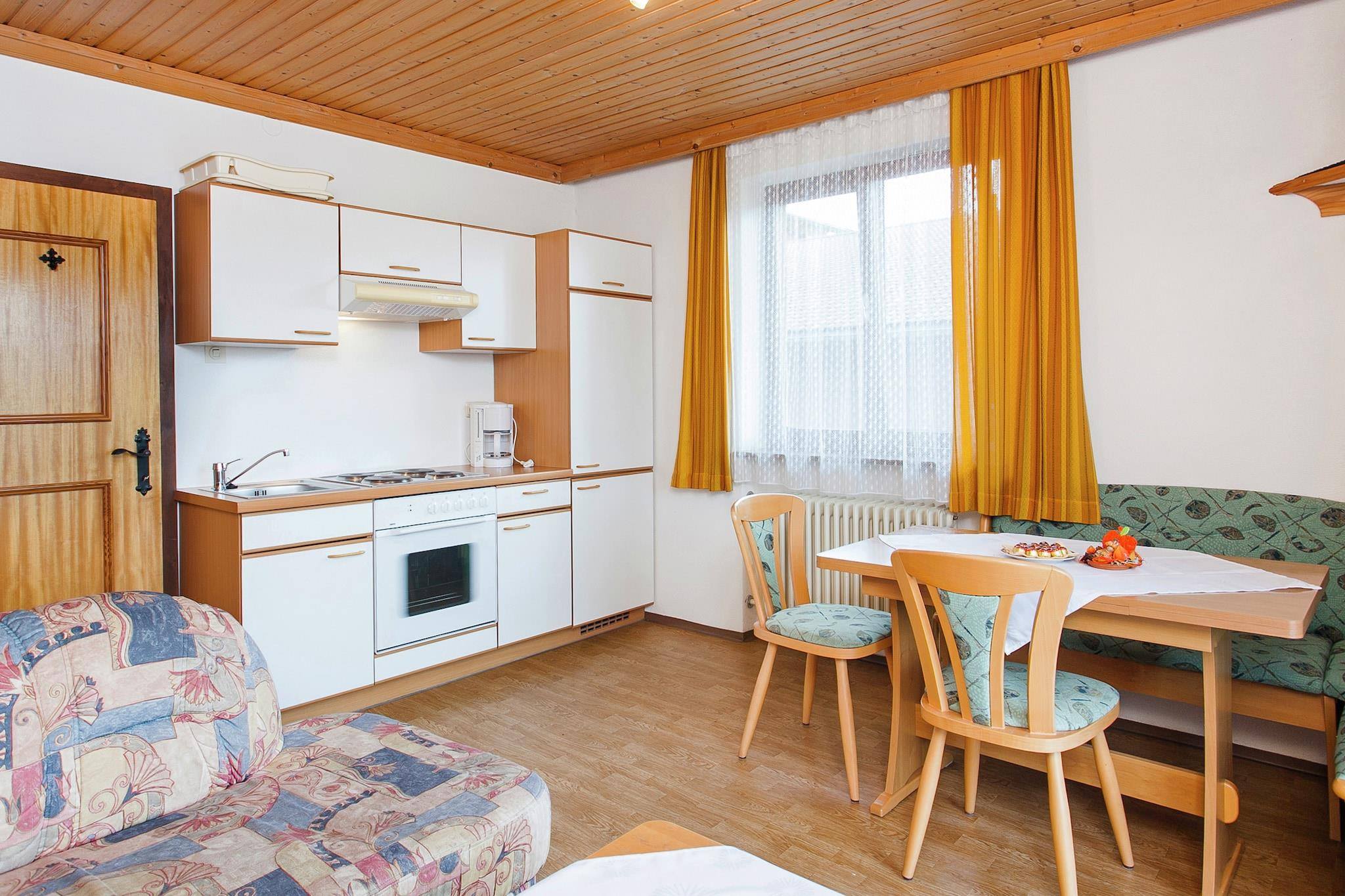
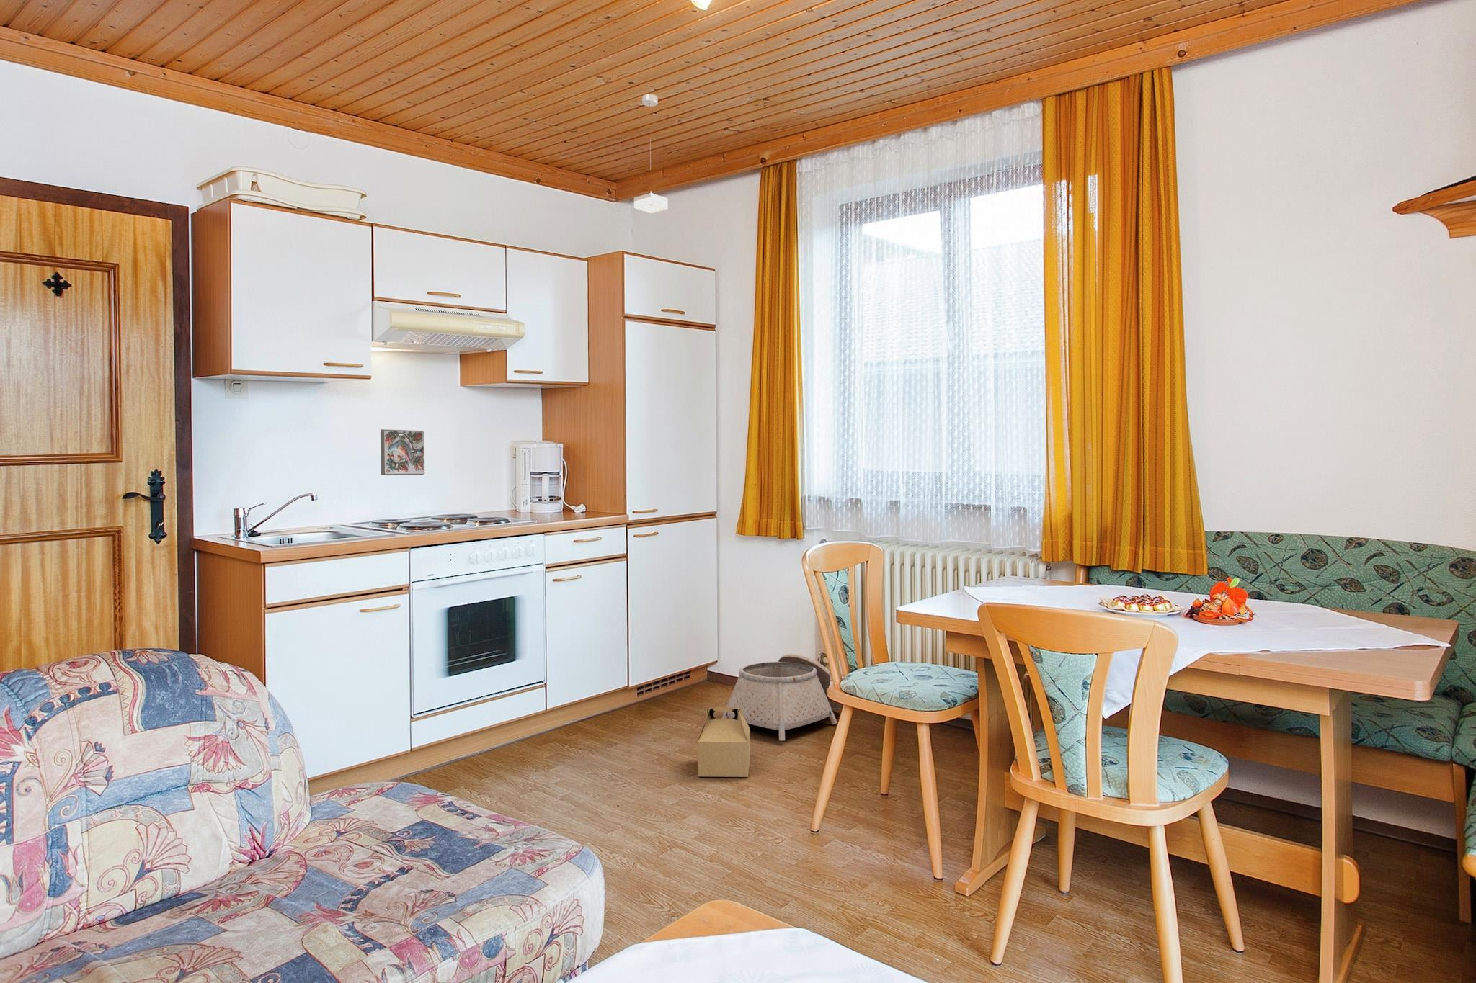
+ pendant lamp [633,93,668,214]
+ decorative tile [380,429,425,476]
+ basket [721,653,842,742]
+ cardboard box [697,707,751,778]
